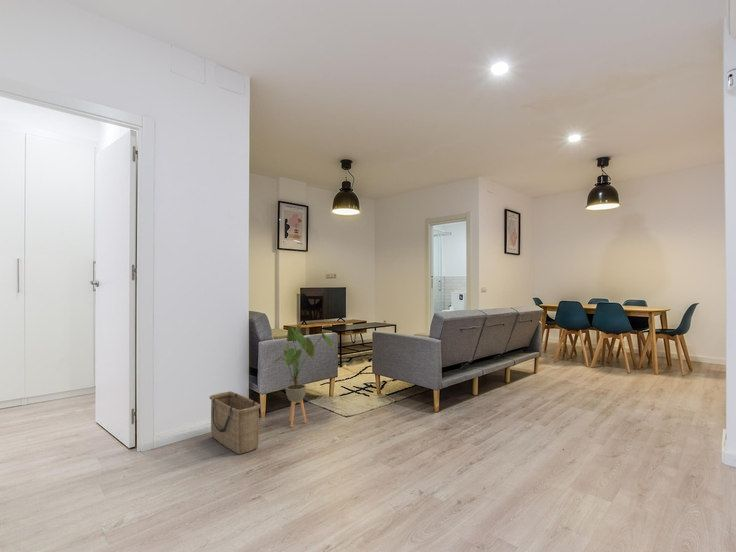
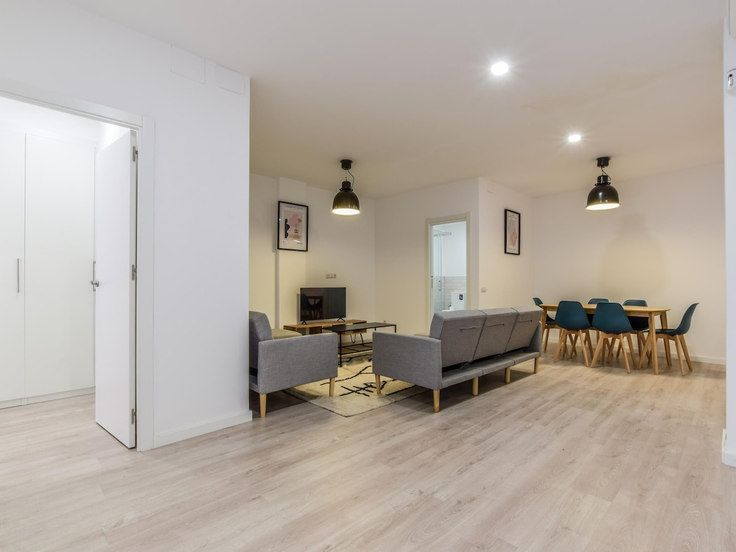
- house plant [272,325,336,428]
- basket [209,390,262,455]
